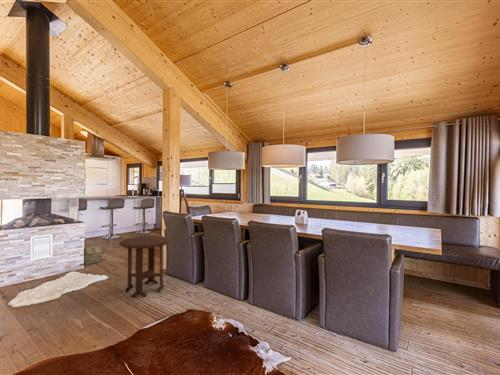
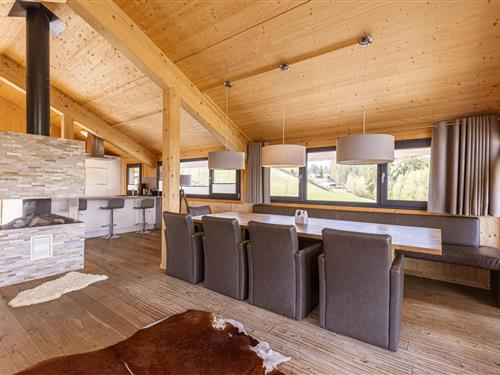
- bag [83,244,103,266]
- side table [118,235,172,297]
